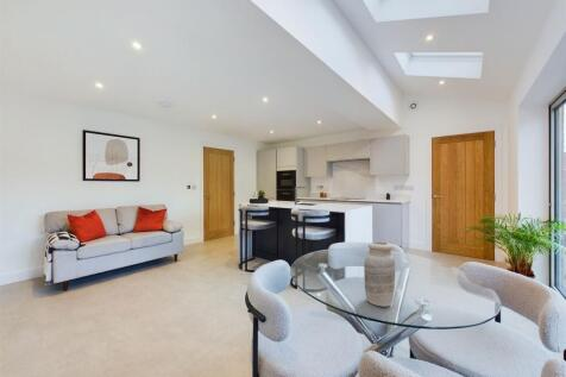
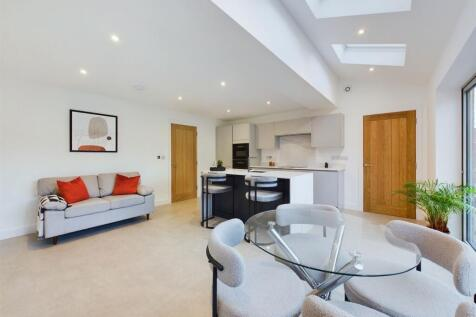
- vase [363,240,396,308]
